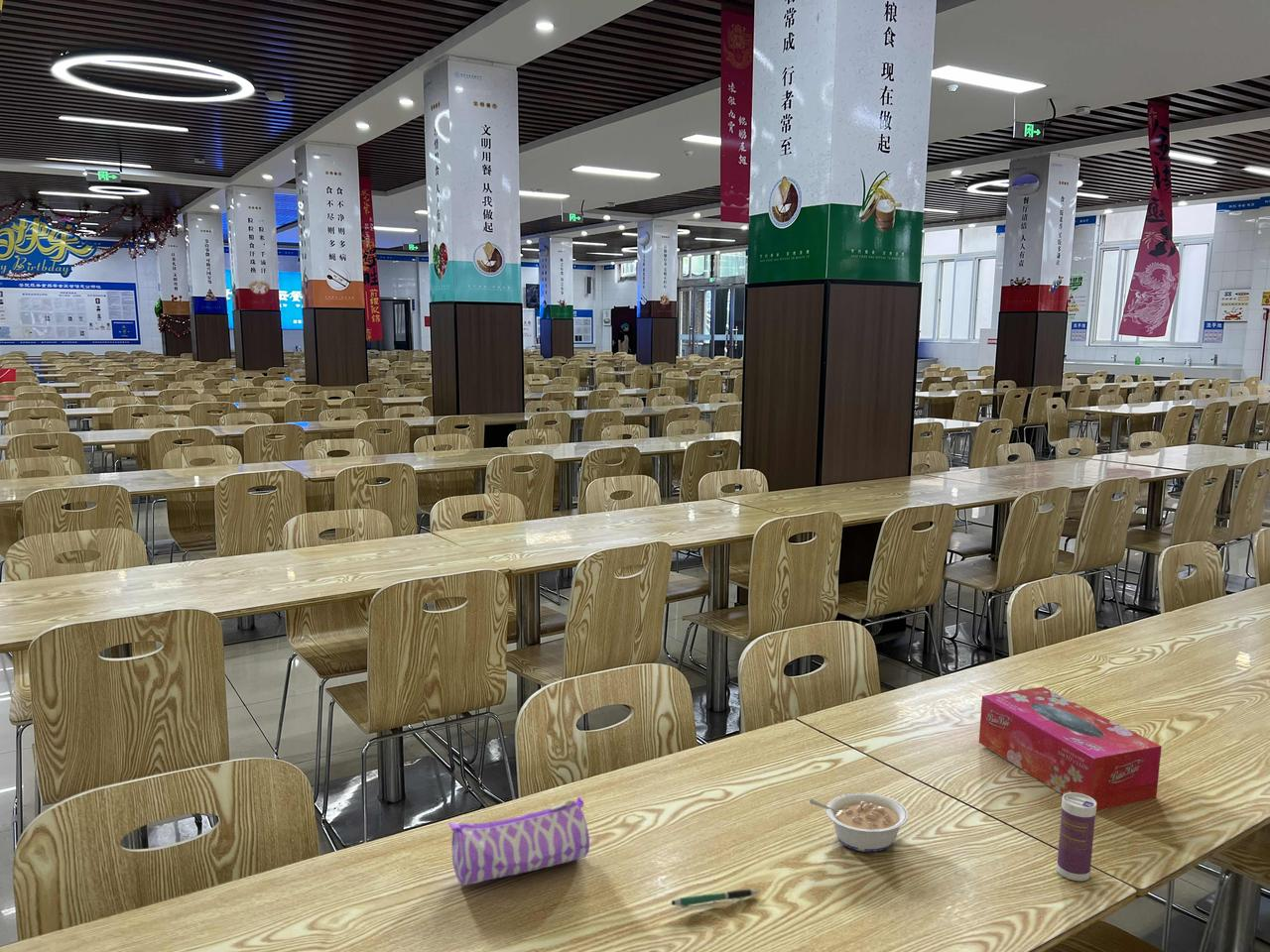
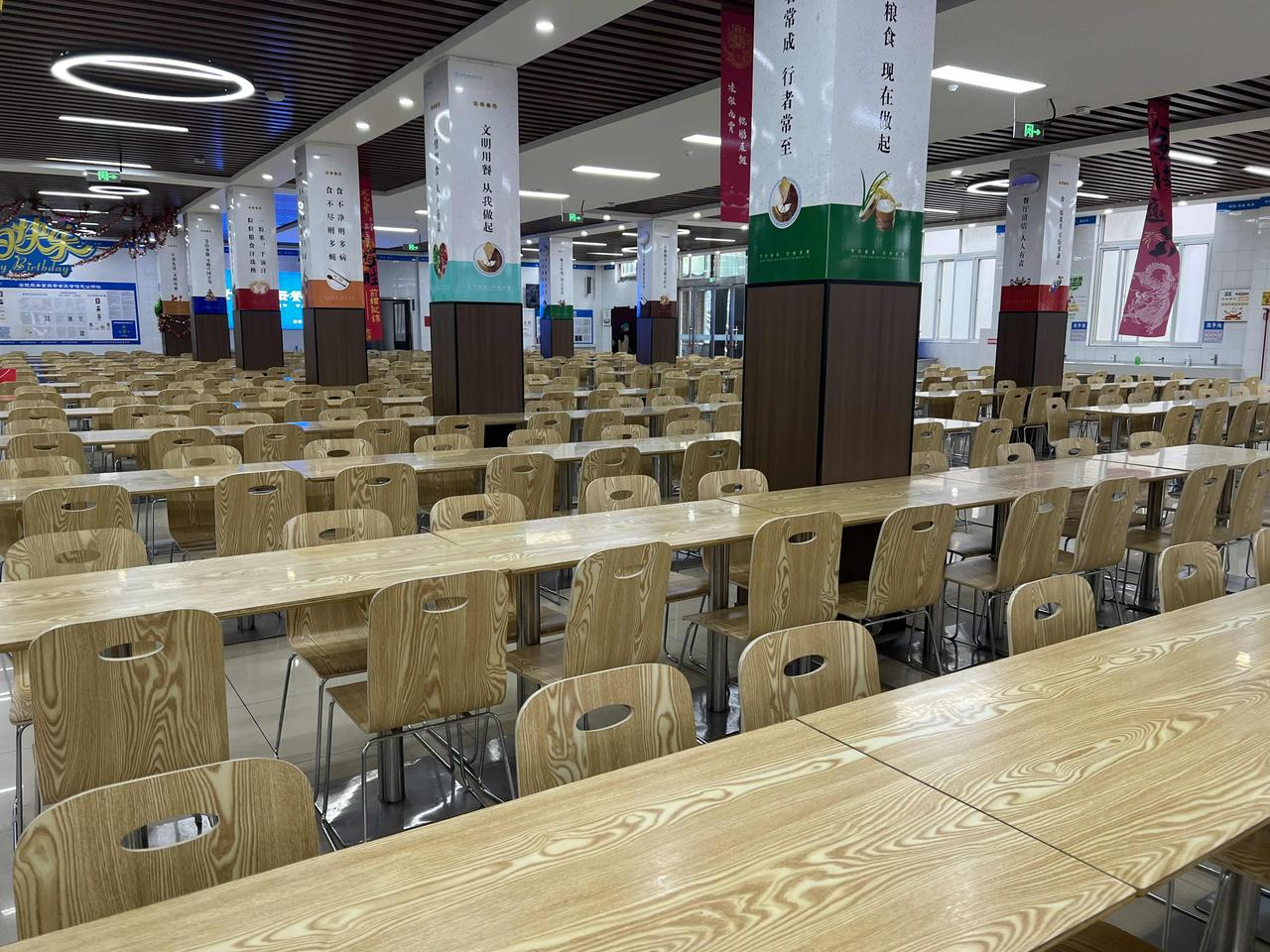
- beverage can [1056,792,1097,882]
- tissue box [978,686,1163,811]
- legume [809,792,909,853]
- pen [671,889,760,909]
- pencil case [447,795,590,886]
